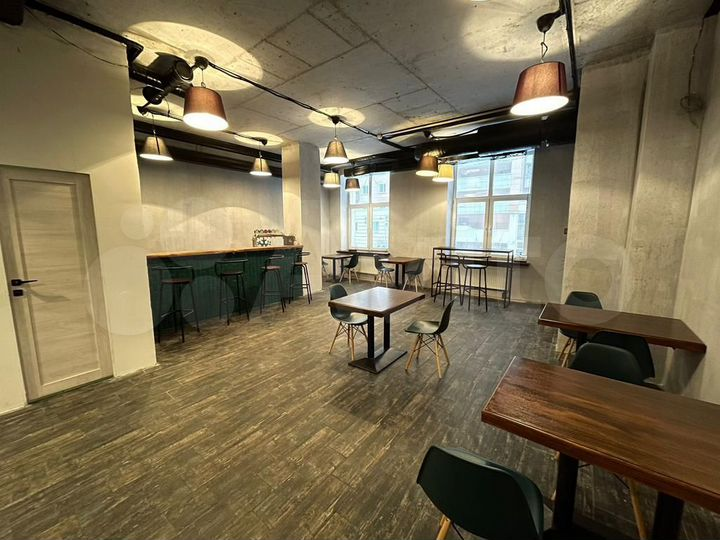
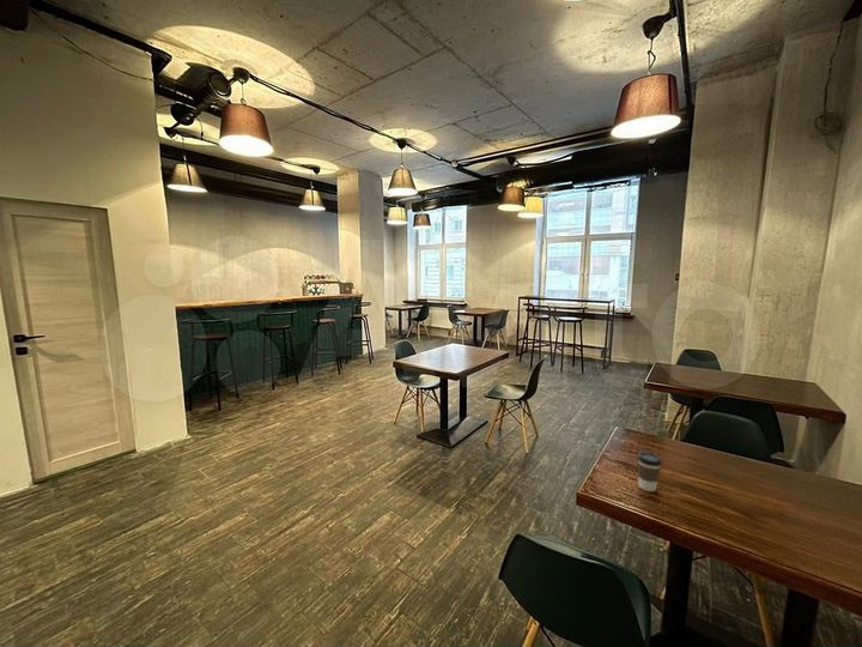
+ coffee cup [637,451,662,492]
